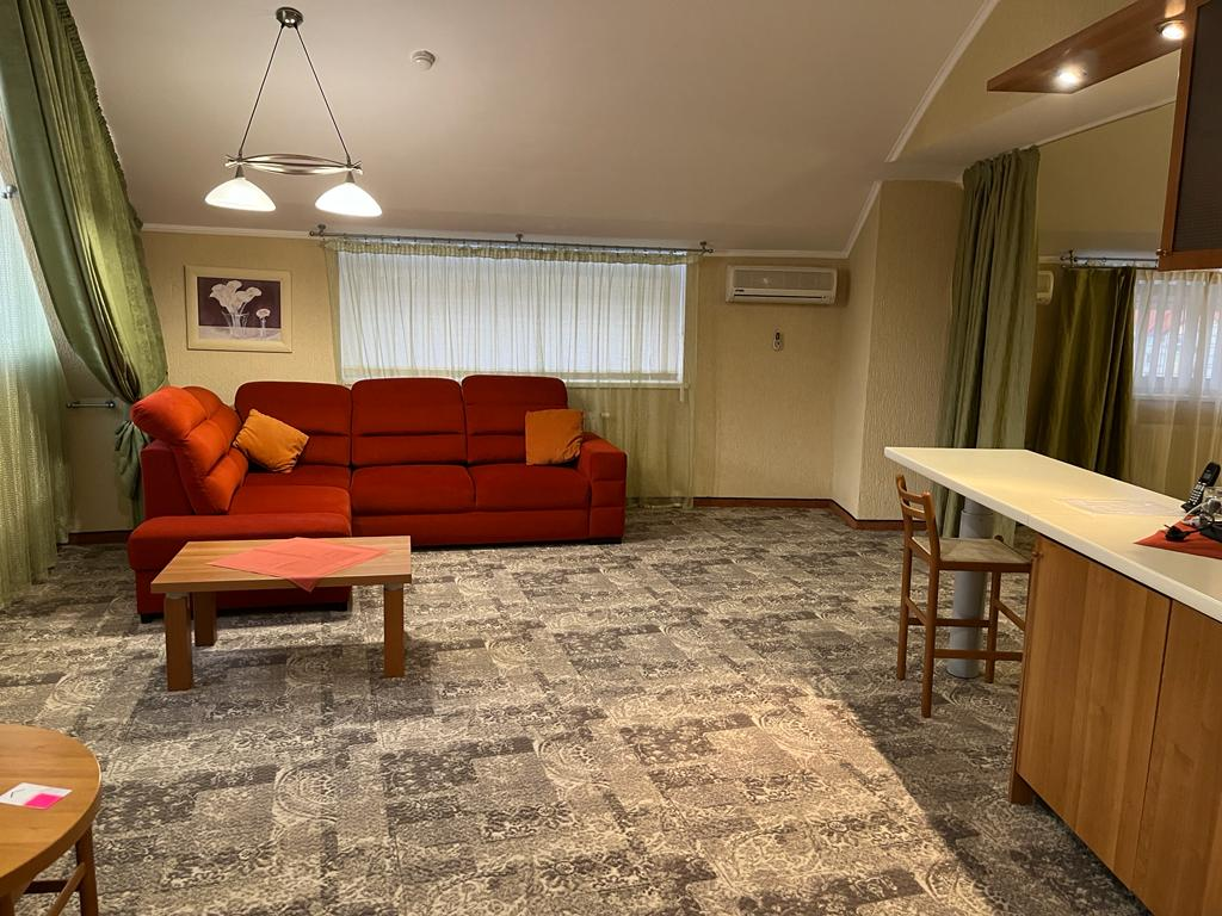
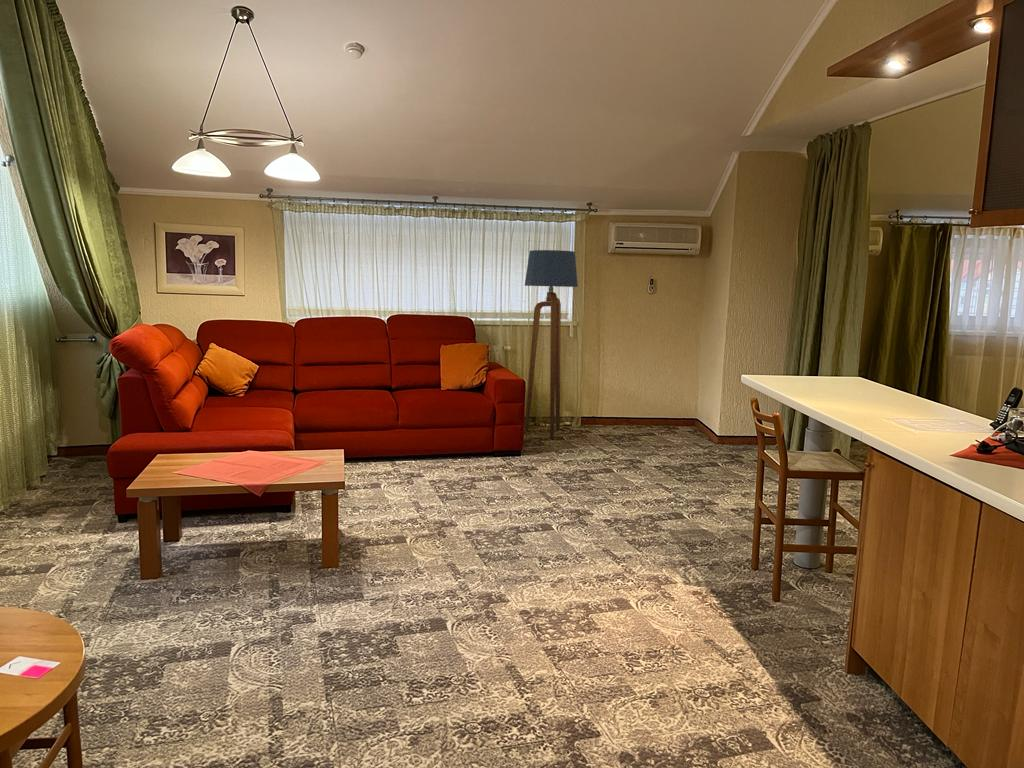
+ floor lamp [524,249,579,440]
